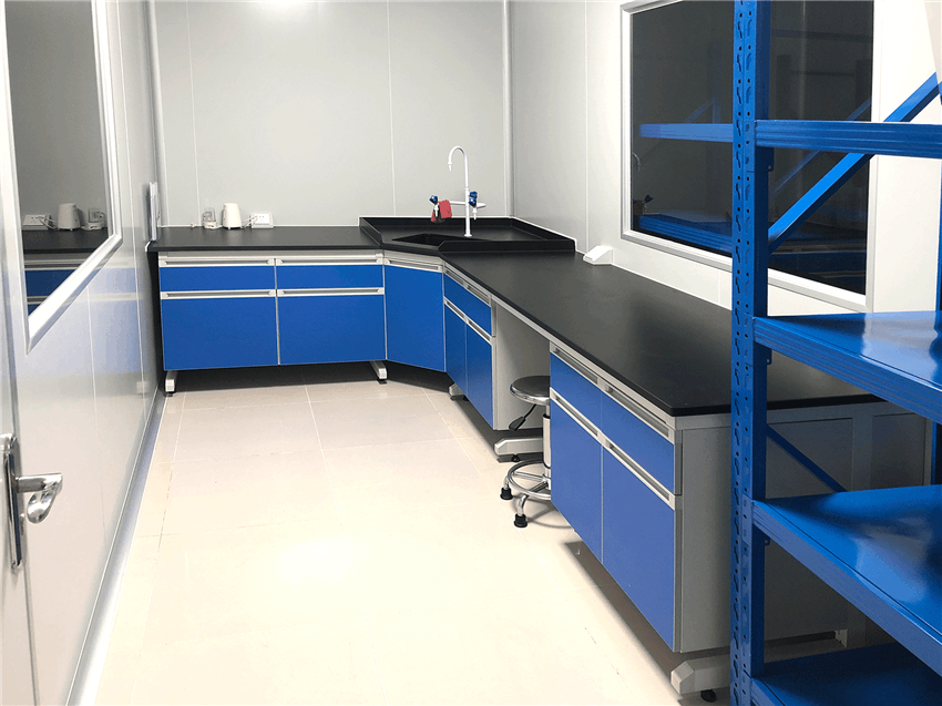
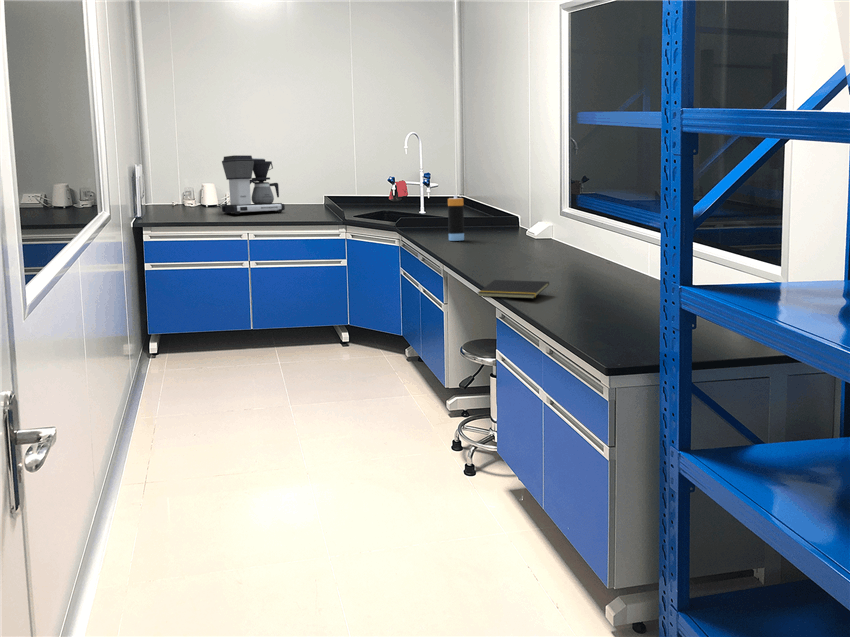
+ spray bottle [447,194,465,242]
+ notepad [477,279,550,300]
+ coffee maker [221,154,286,215]
